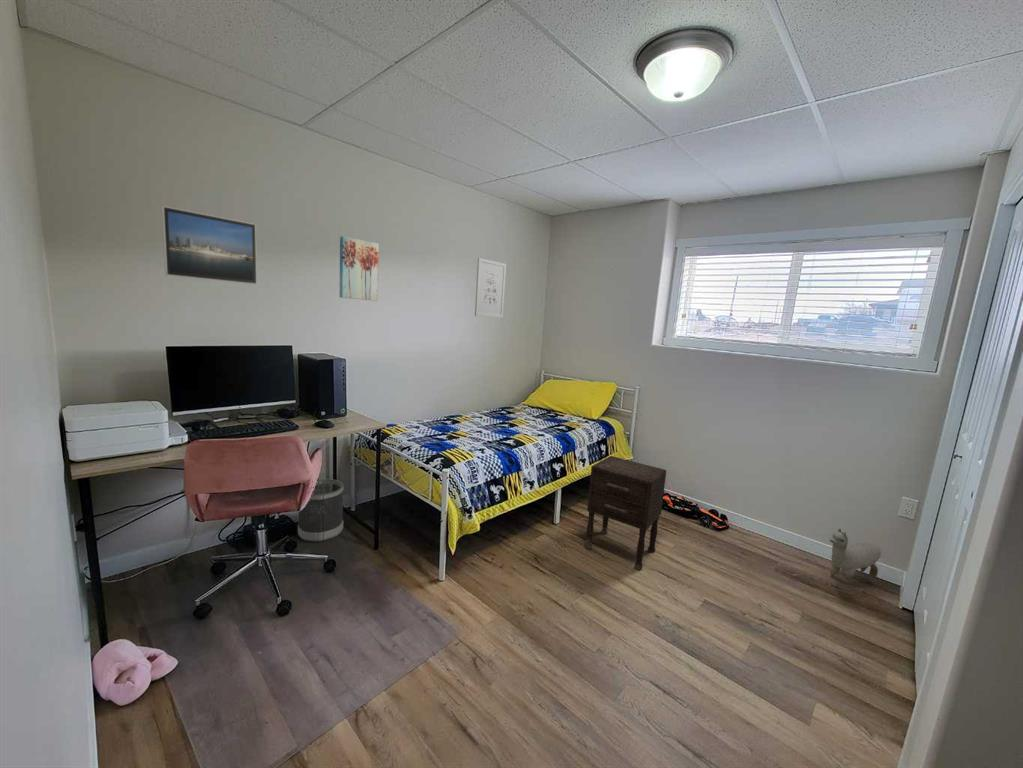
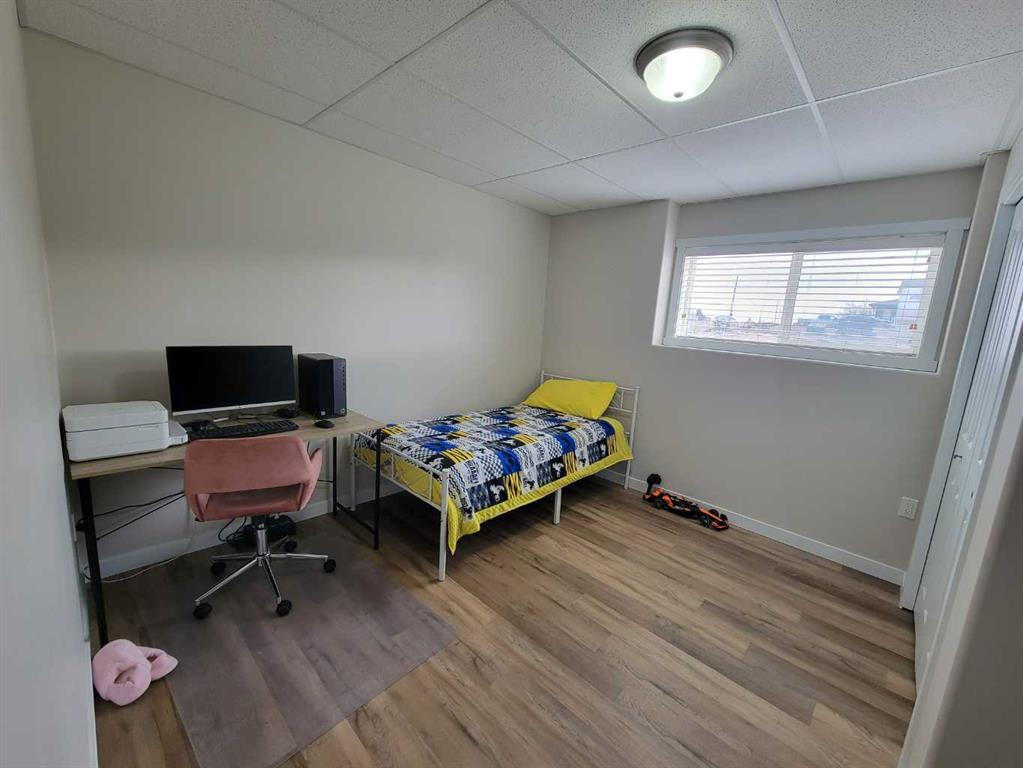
- wastebasket [297,478,345,543]
- plush toy [829,528,882,585]
- nightstand [584,455,667,571]
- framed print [161,205,258,286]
- wall art [474,257,507,319]
- wall art [339,235,380,302]
